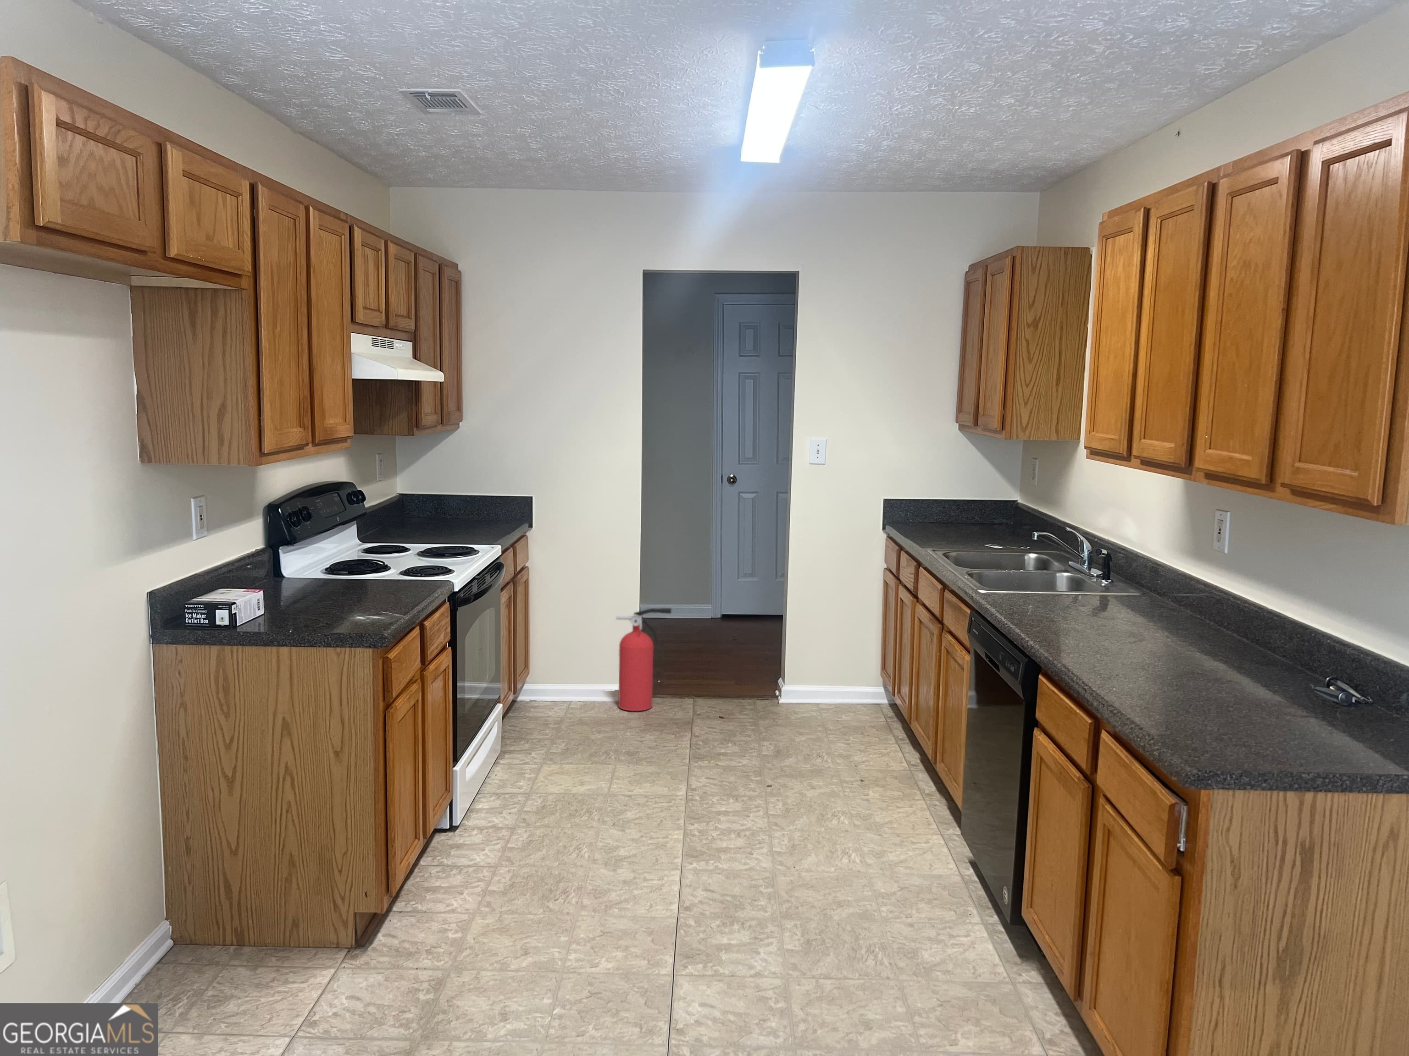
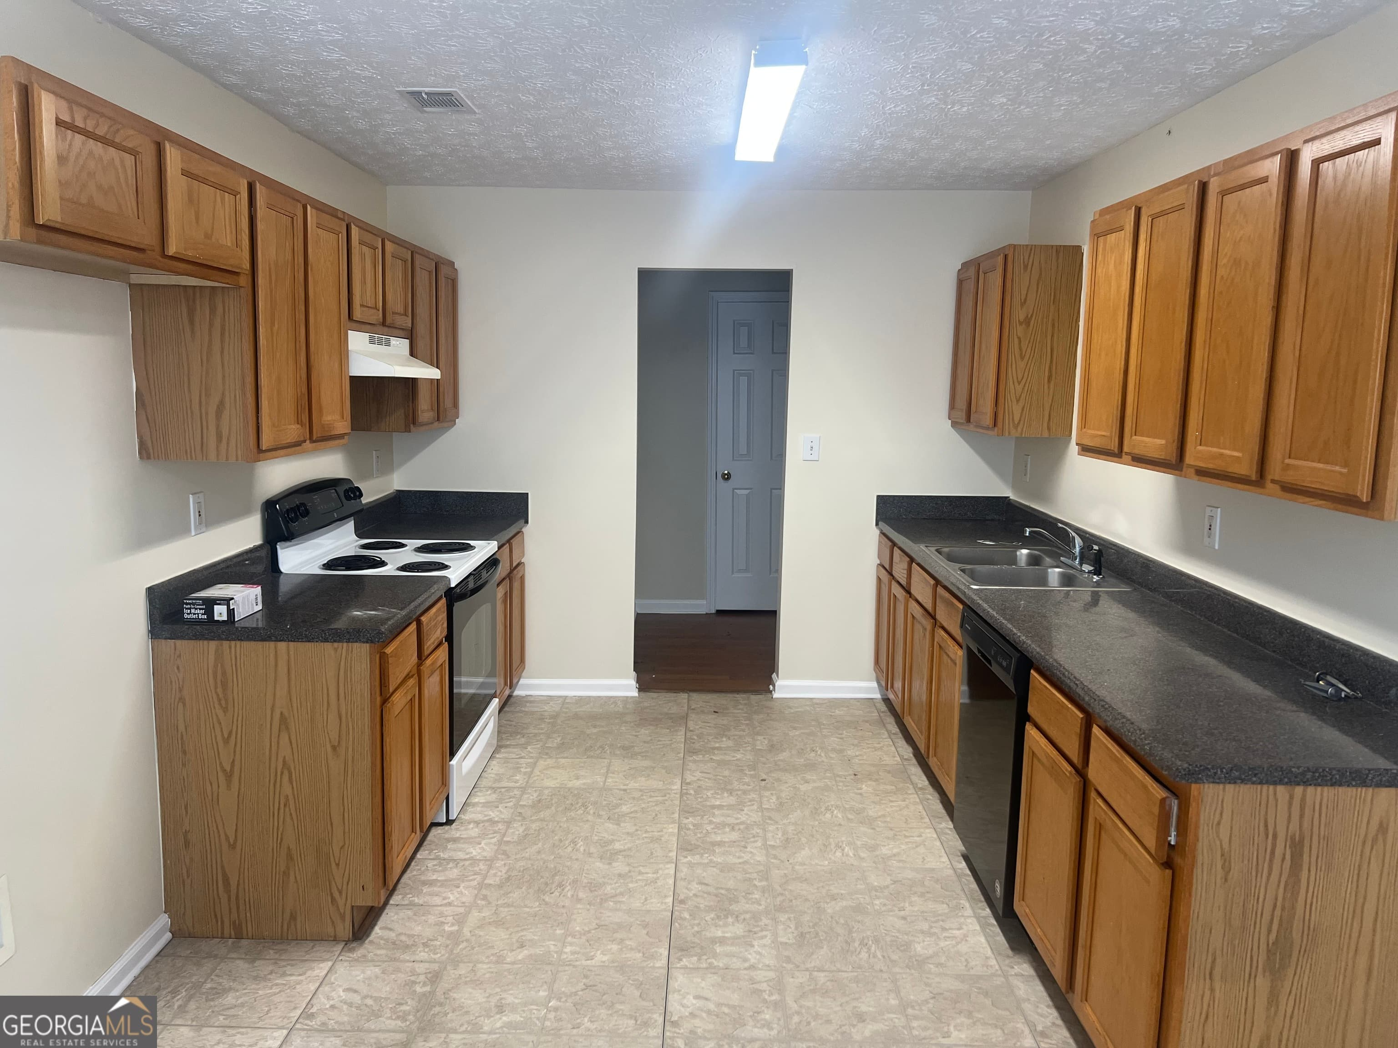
- fire extinguisher [616,608,672,711]
